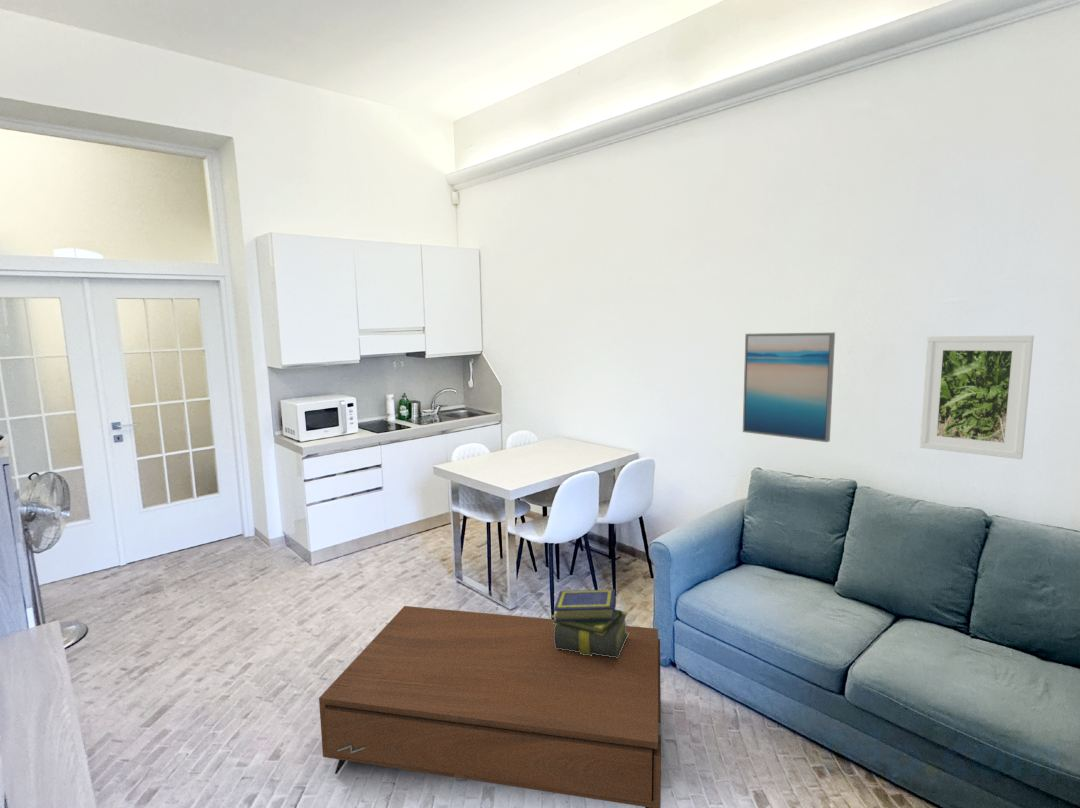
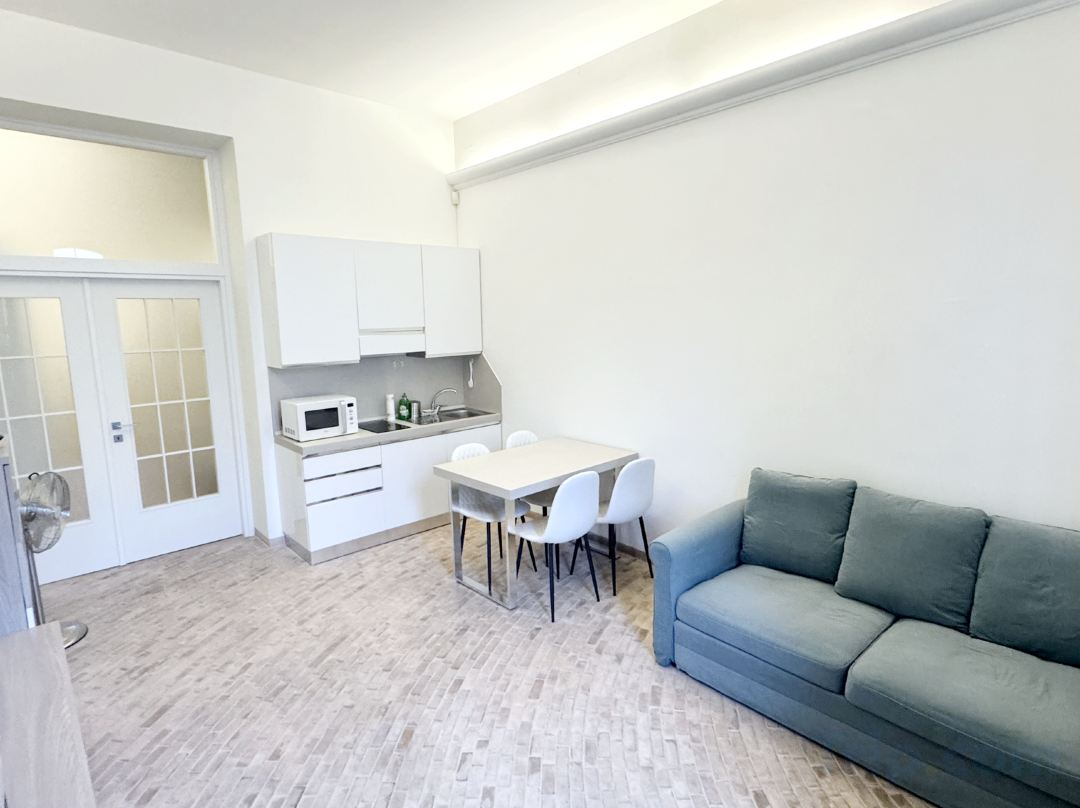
- coffee table [318,605,662,808]
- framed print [919,335,1035,460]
- wall art [742,331,836,443]
- stack of books [551,588,629,658]
